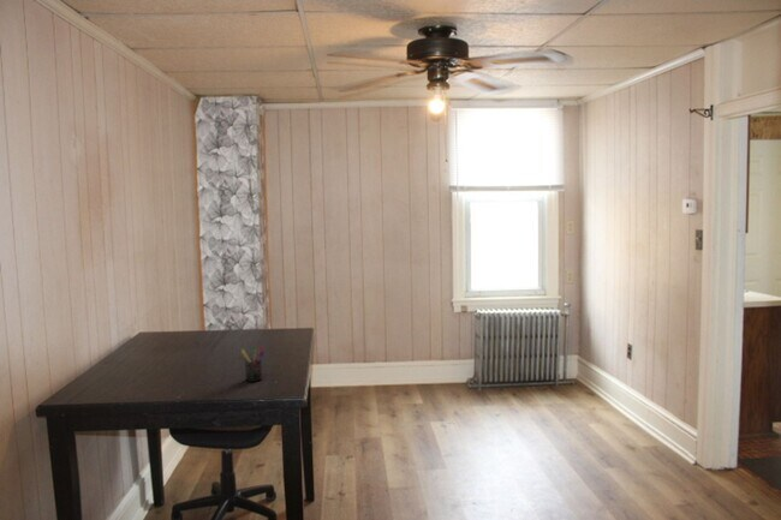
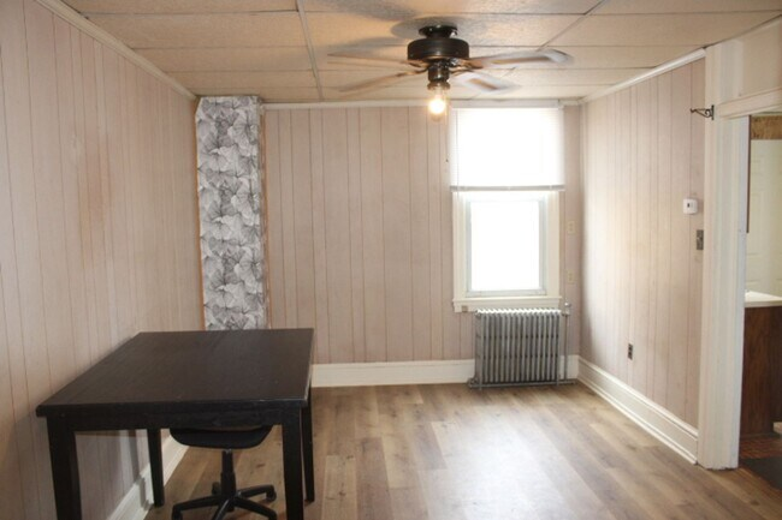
- pen holder [240,345,266,383]
